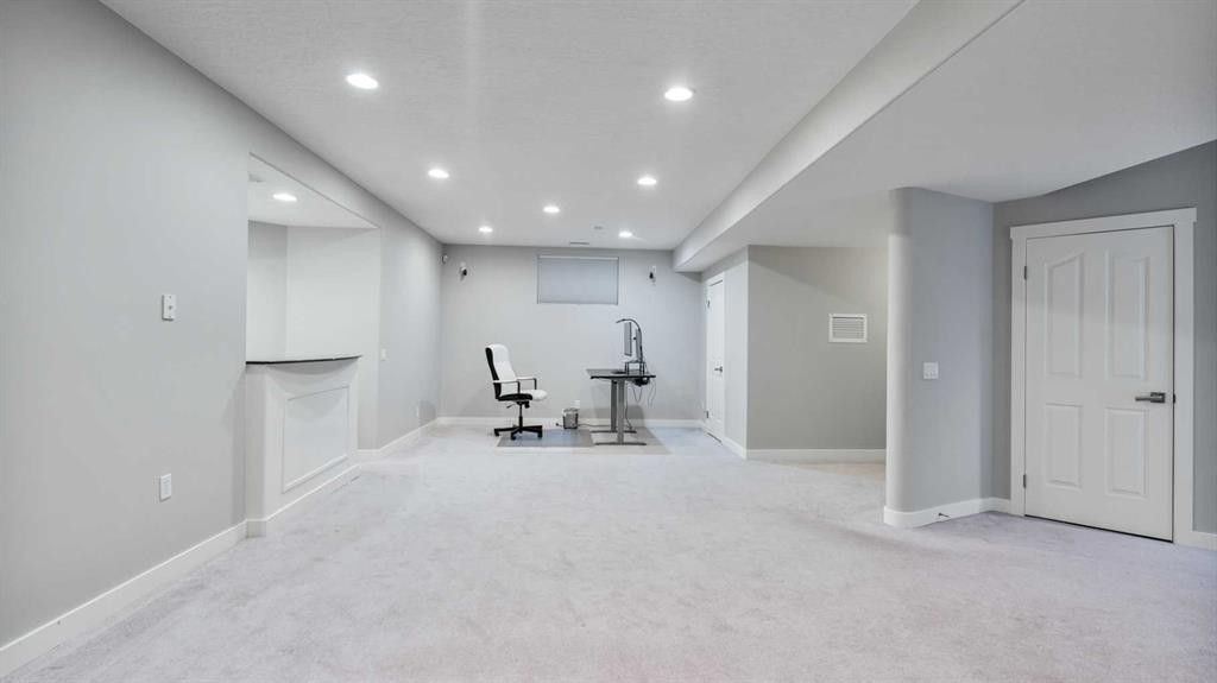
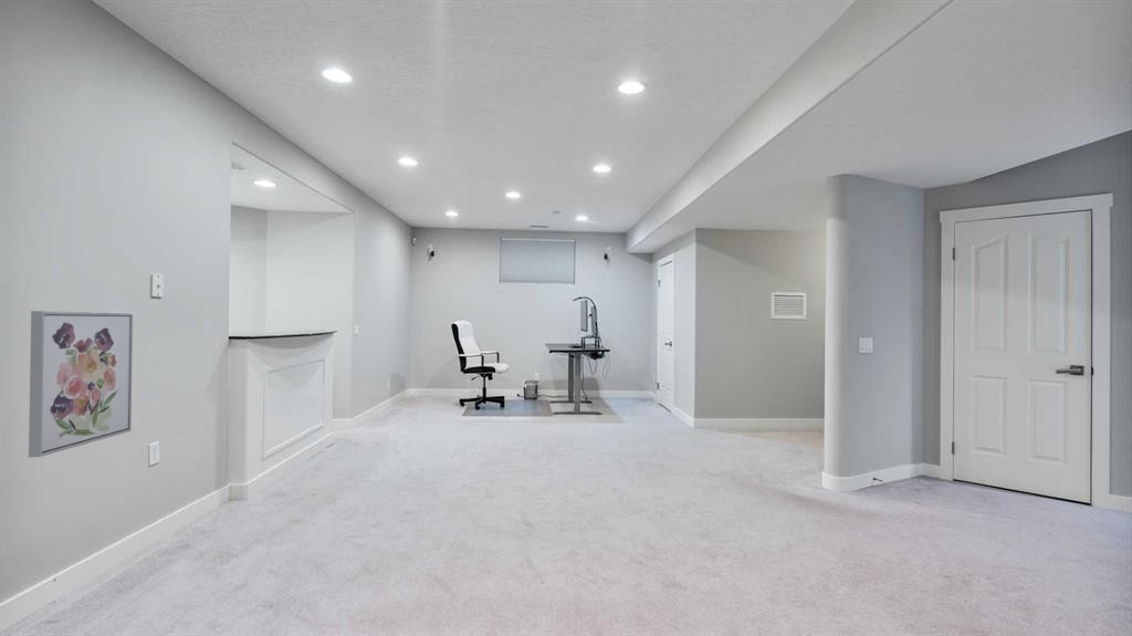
+ wall art [28,310,134,458]
